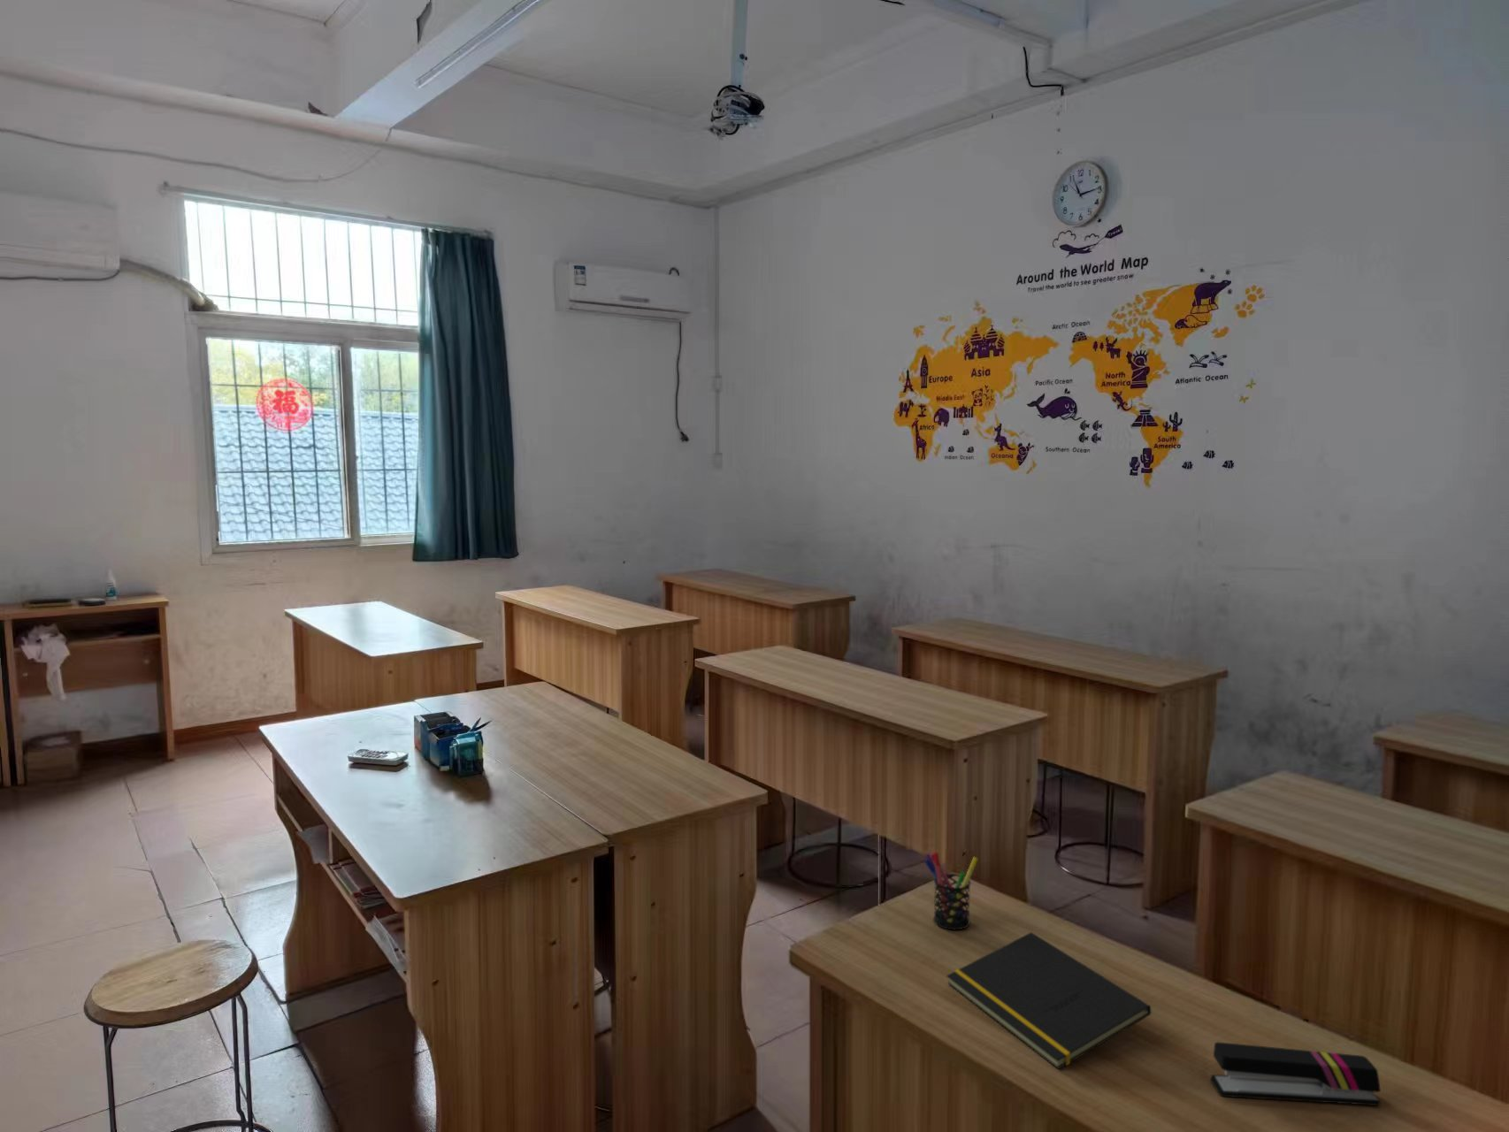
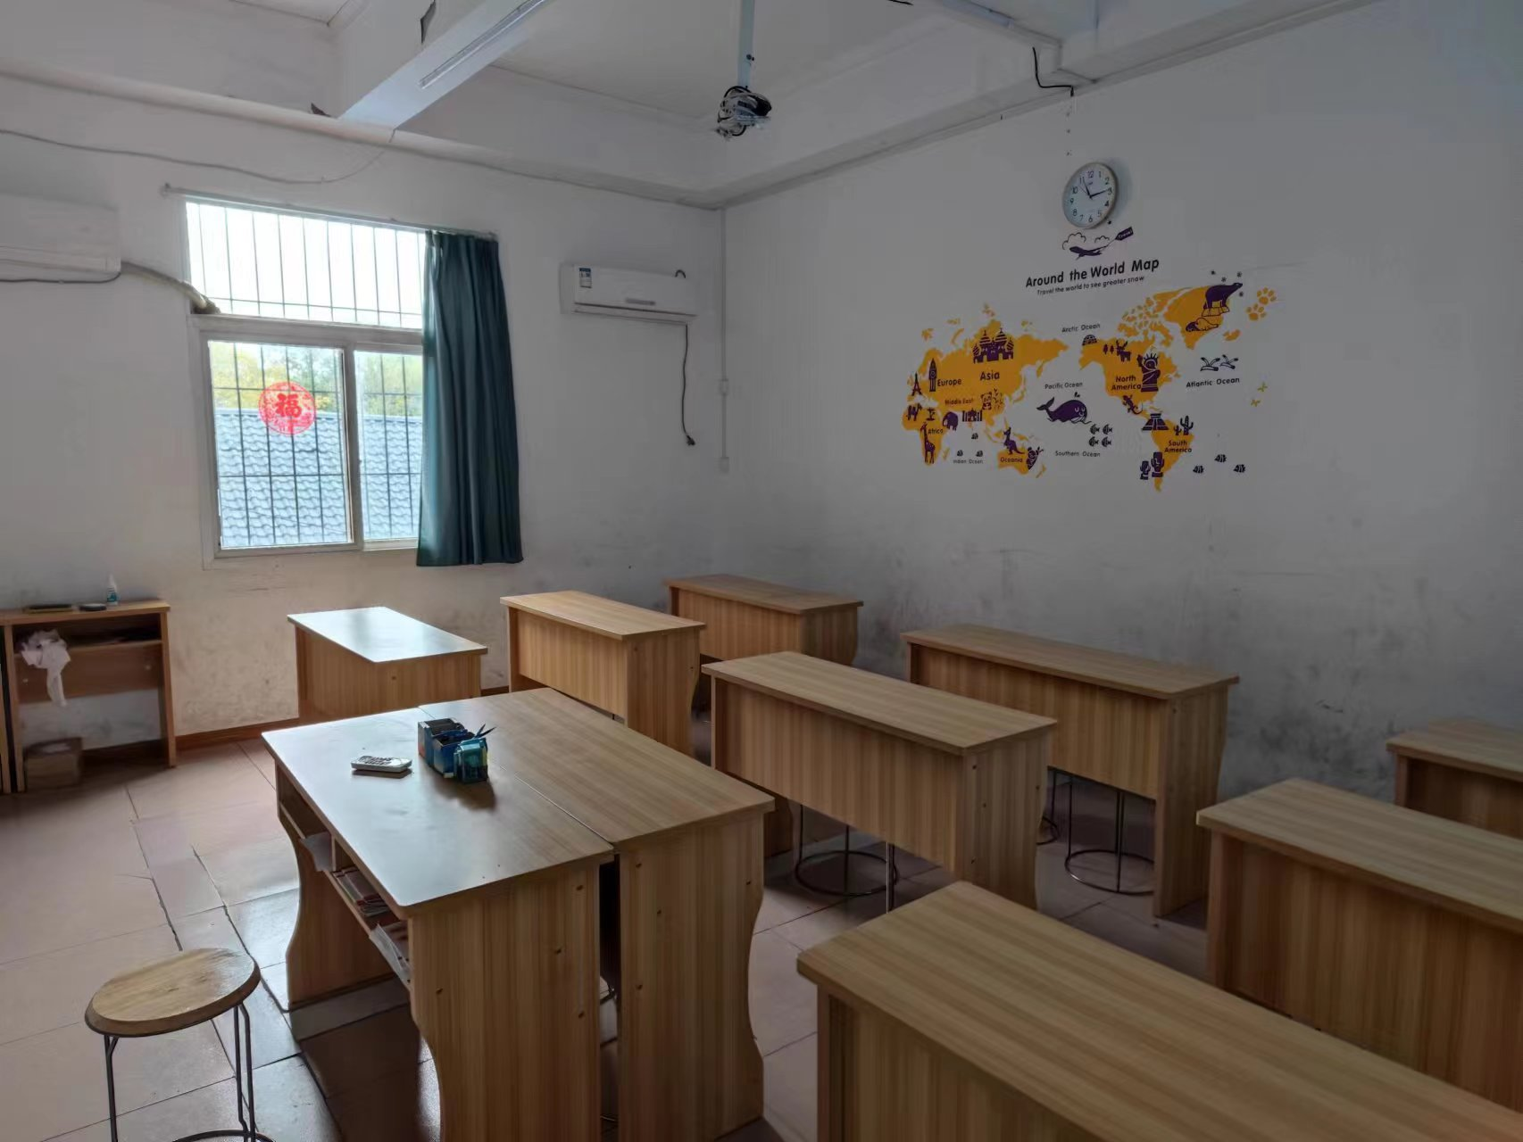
- pen holder [924,850,979,930]
- stapler [1211,1040,1382,1106]
- notepad [945,931,1151,1070]
